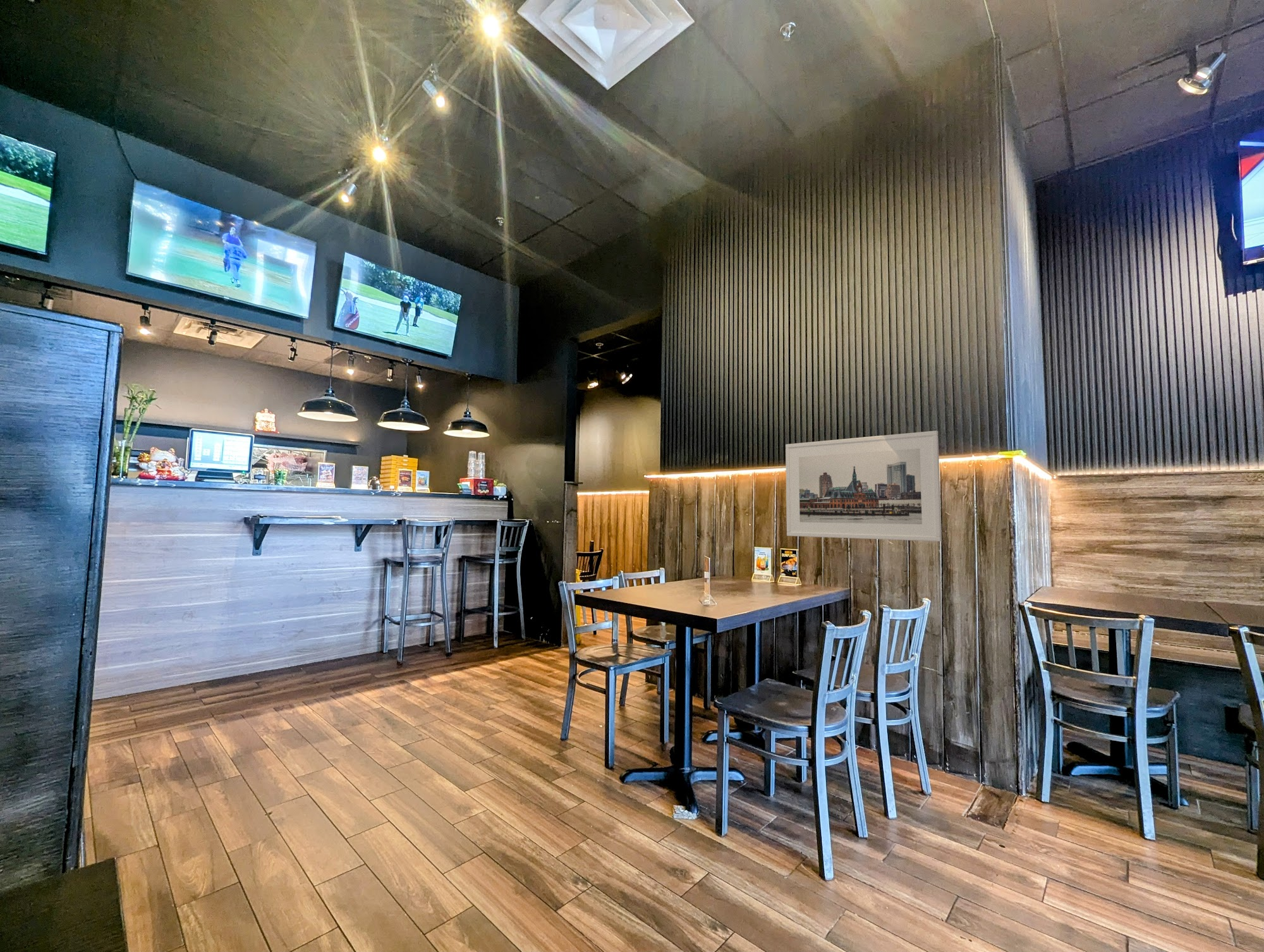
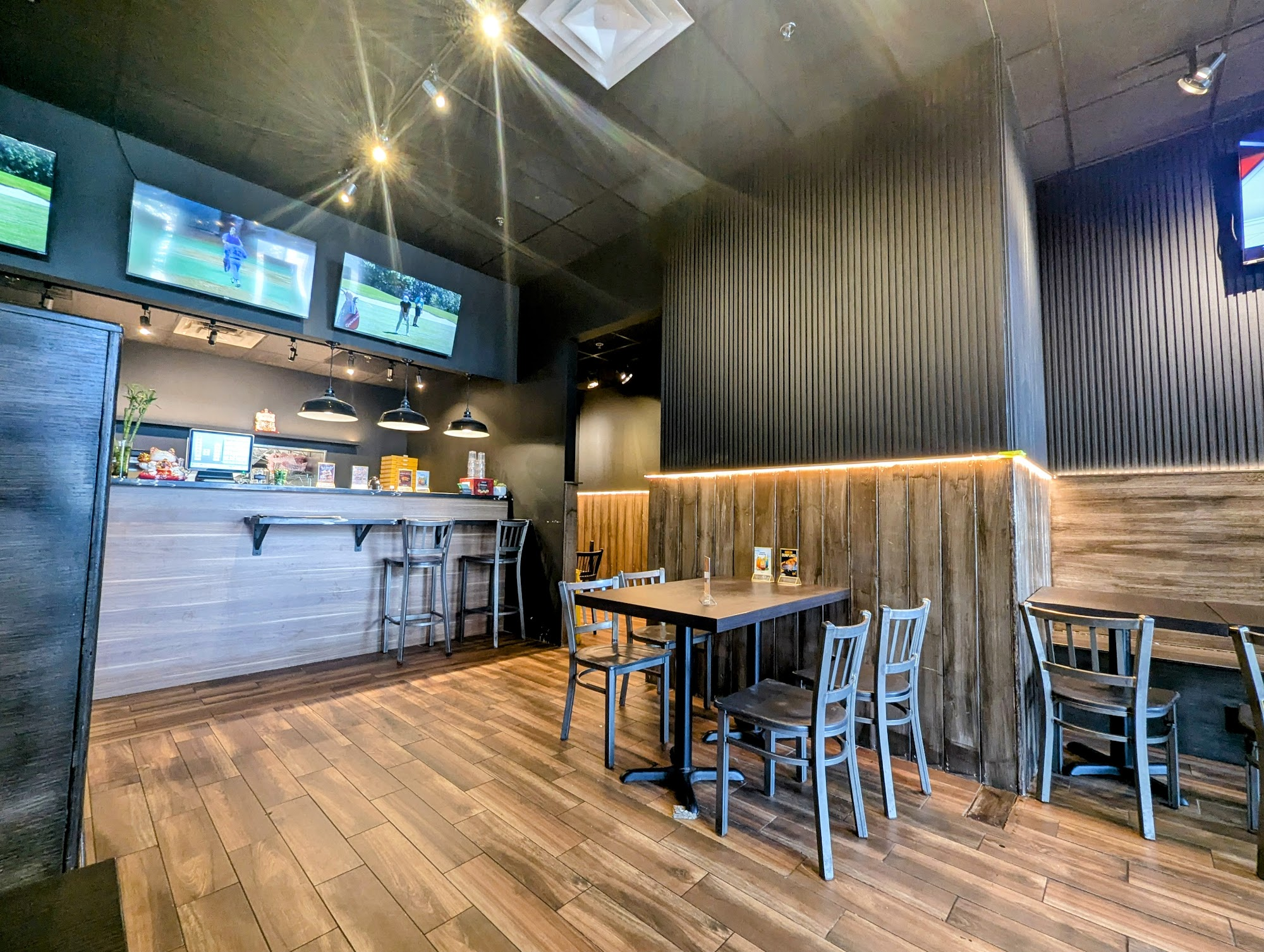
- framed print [785,430,942,542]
